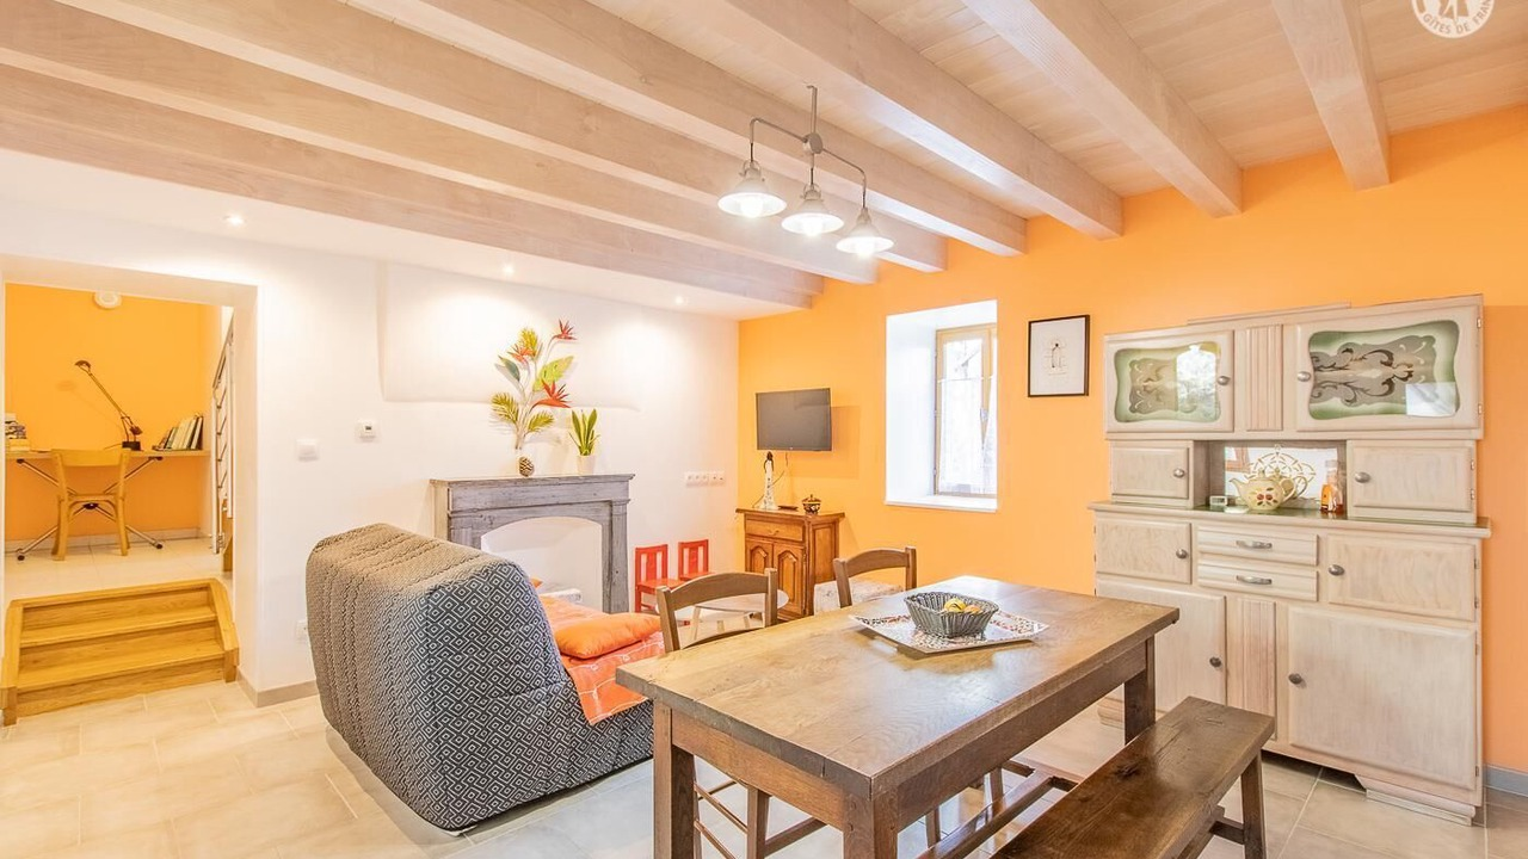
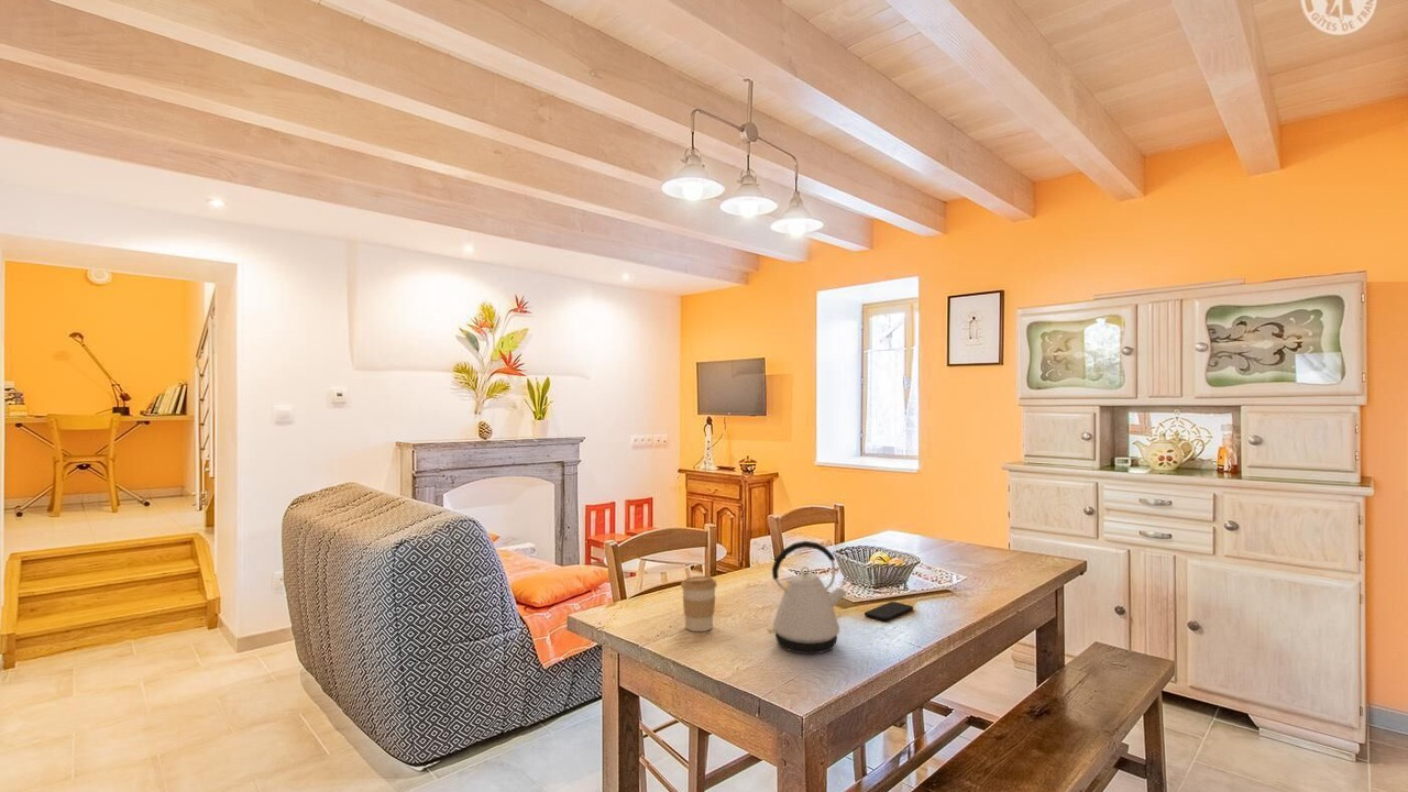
+ kettle [767,540,848,656]
+ coffee cup [680,575,718,632]
+ smartphone [864,601,914,623]
